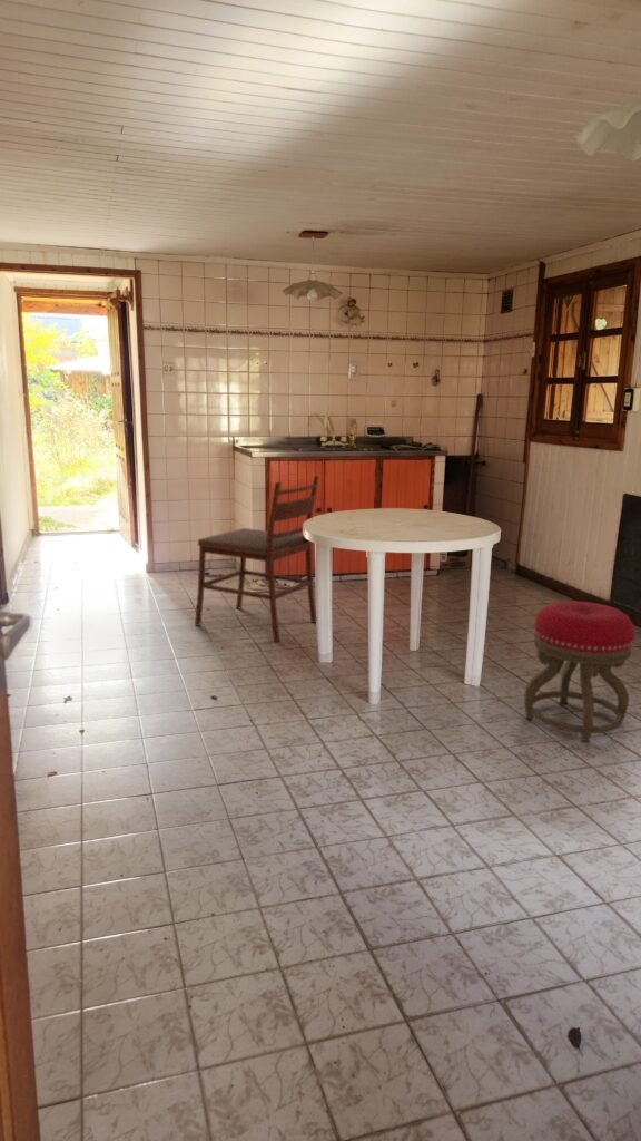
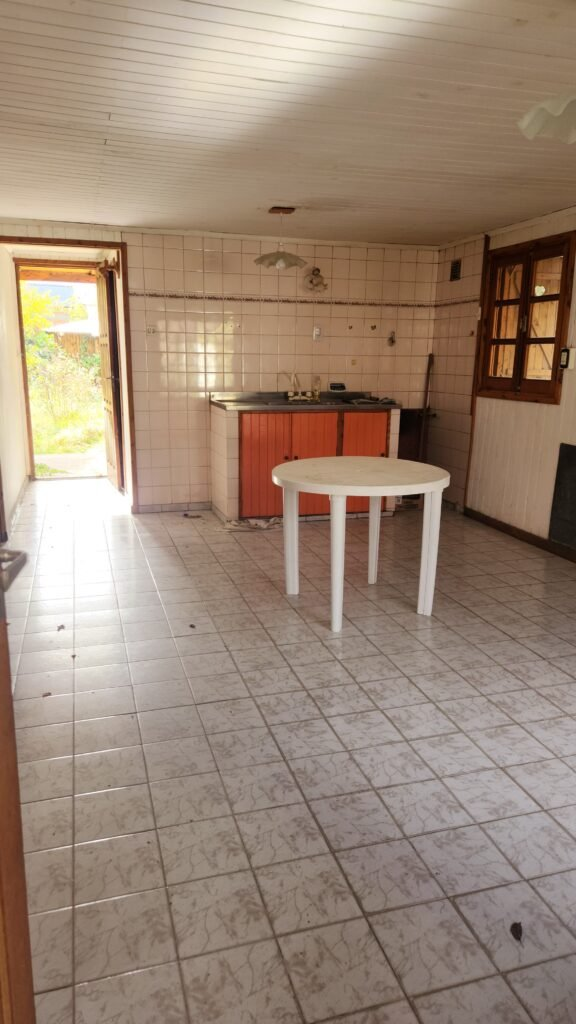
- dining chair [194,475,320,643]
- stool [523,601,635,742]
